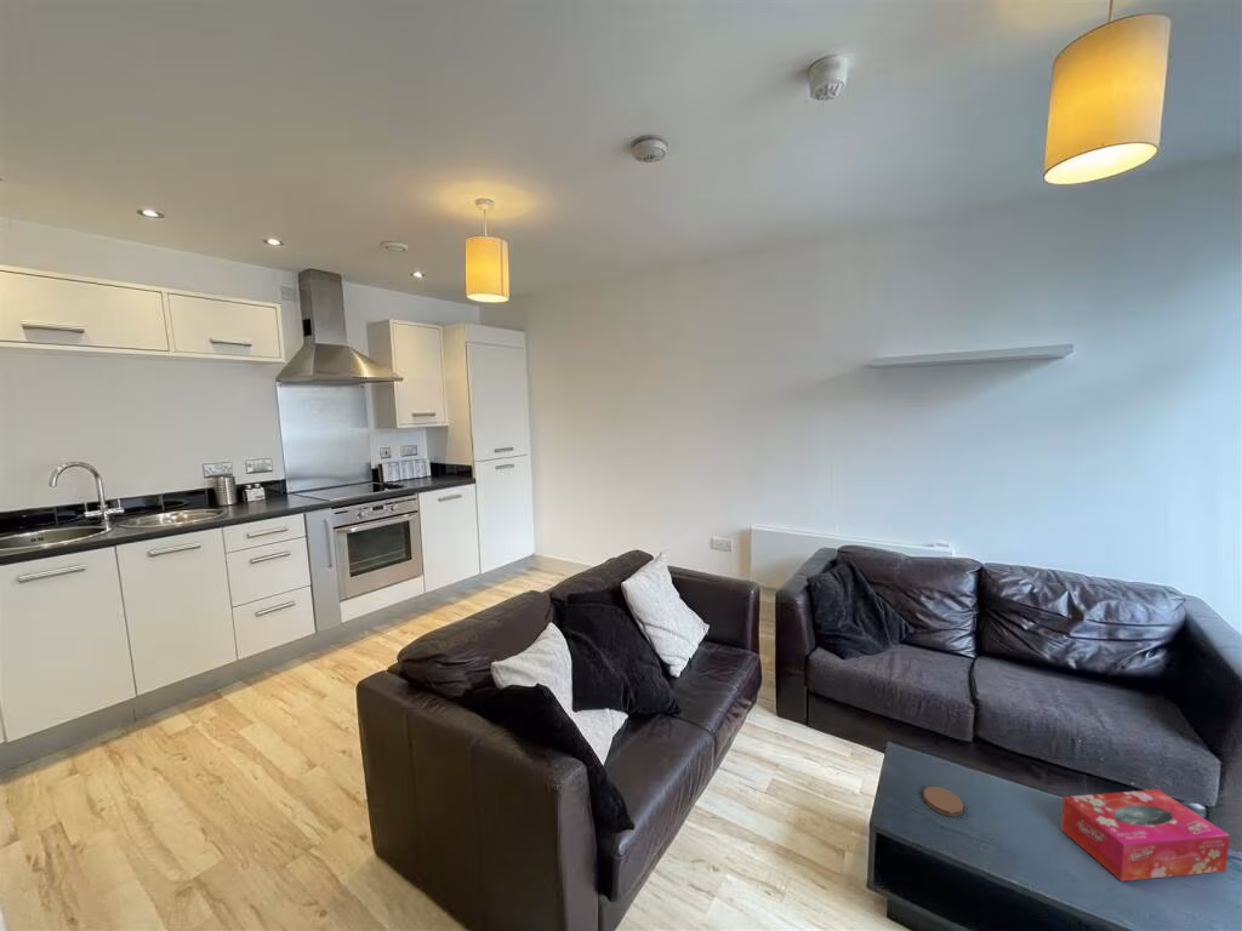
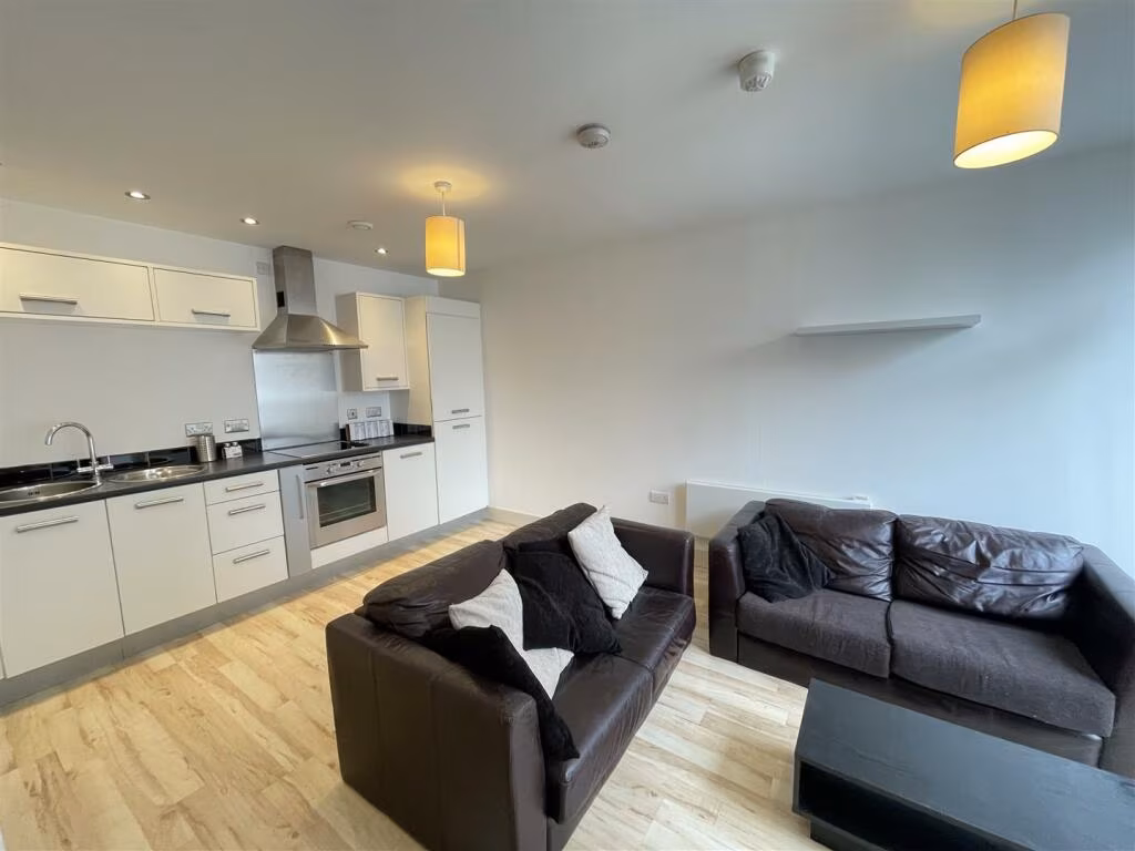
- coaster [923,786,964,817]
- tissue box [1060,788,1231,883]
